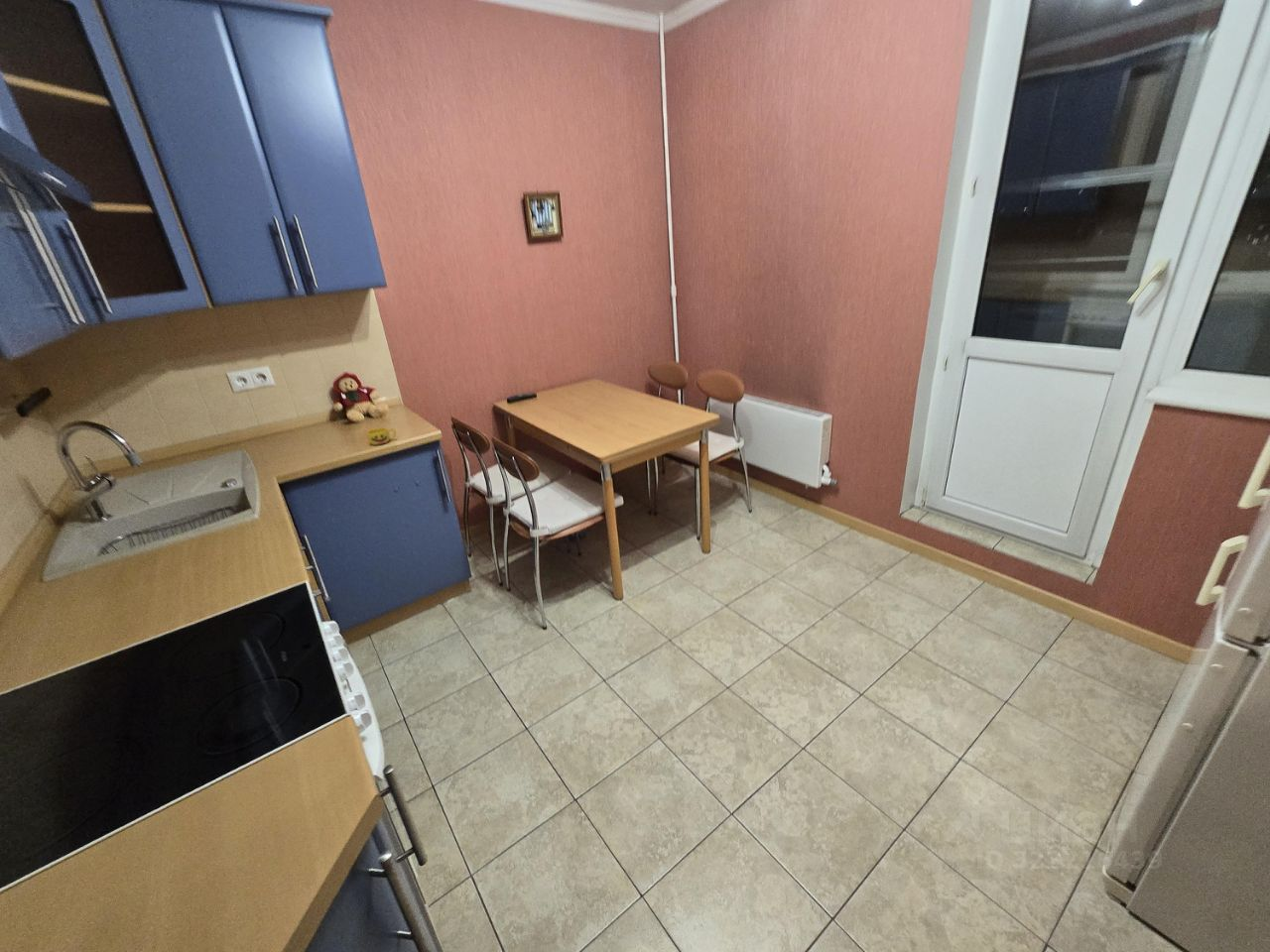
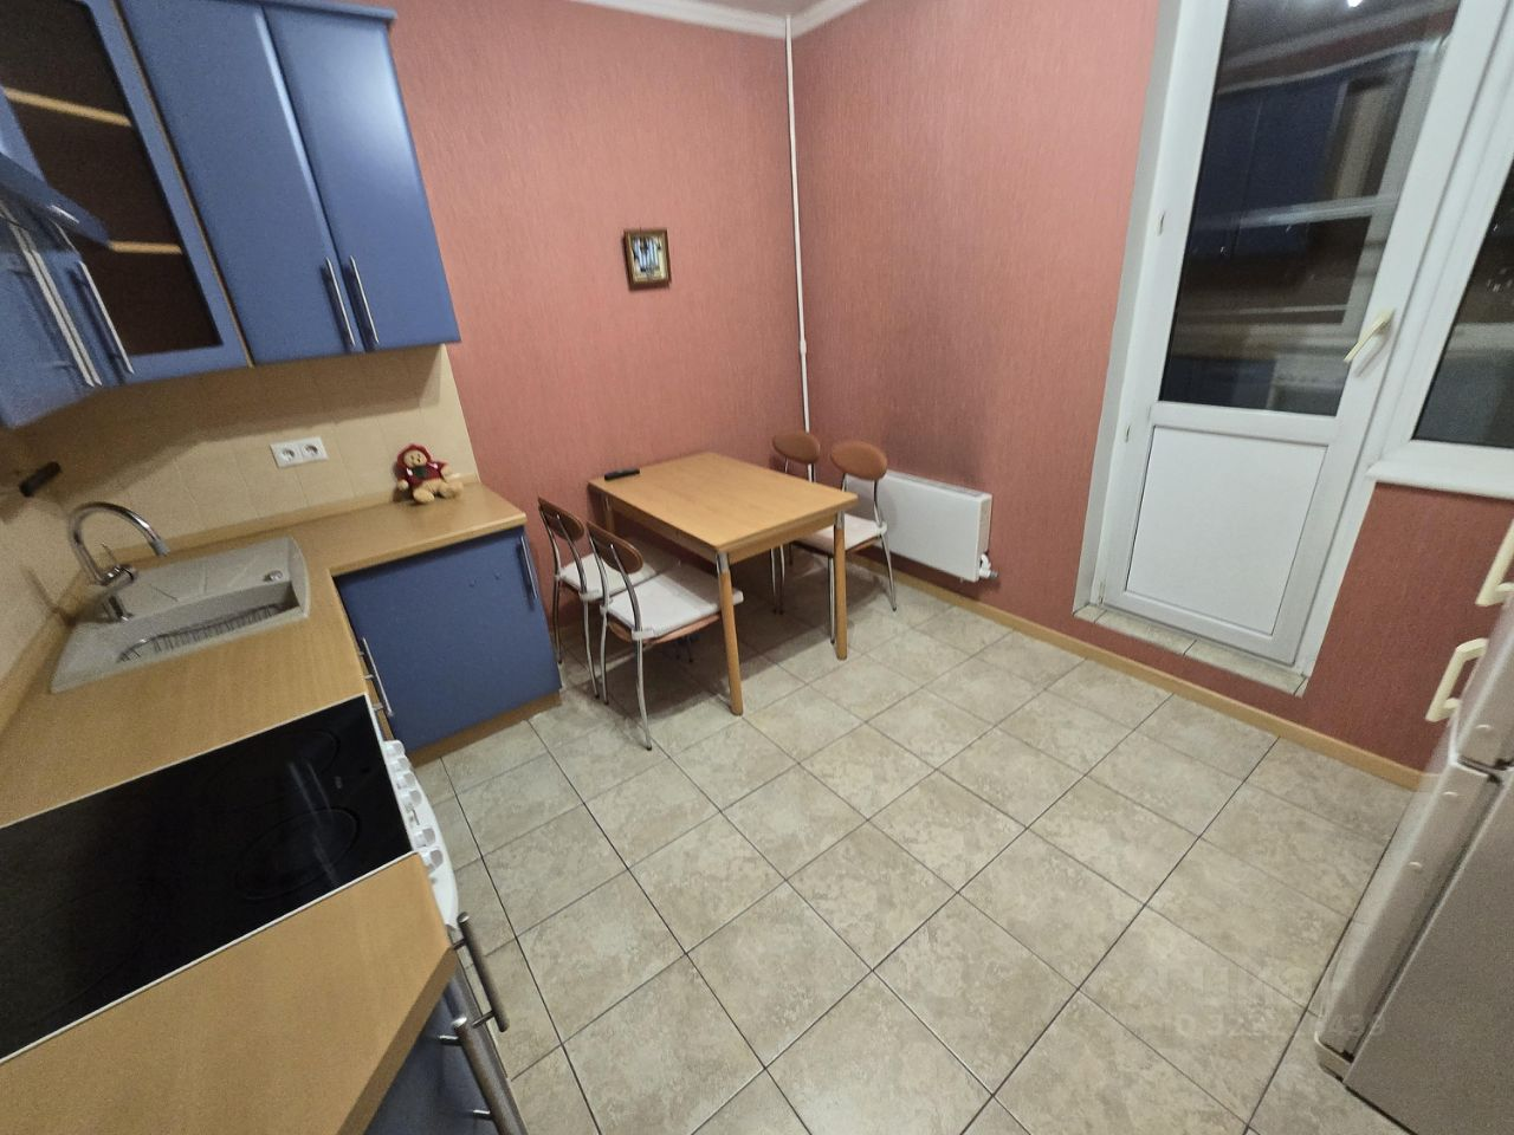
- cup [366,426,397,446]
